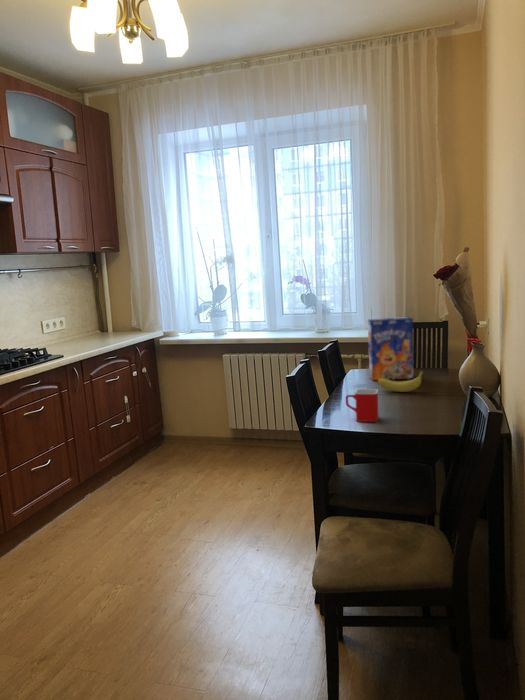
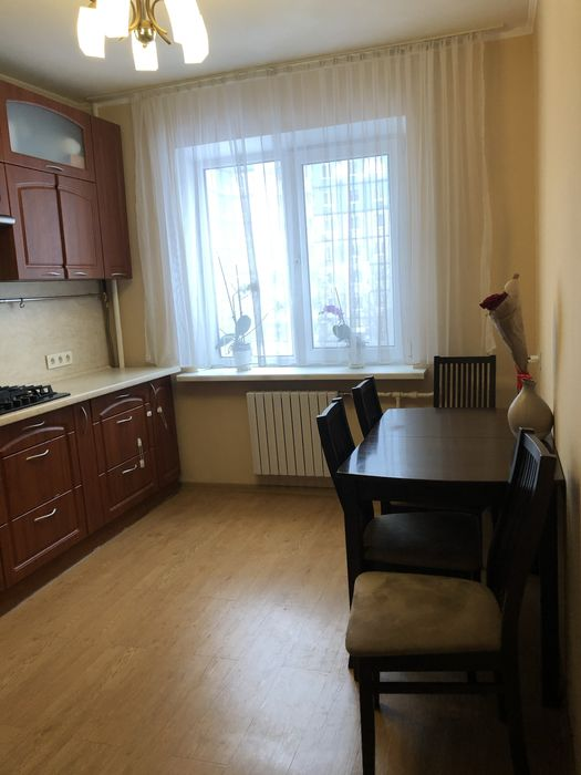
- cereal box [367,316,415,382]
- mug [345,388,379,423]
- fruit [377,369,424,393]
